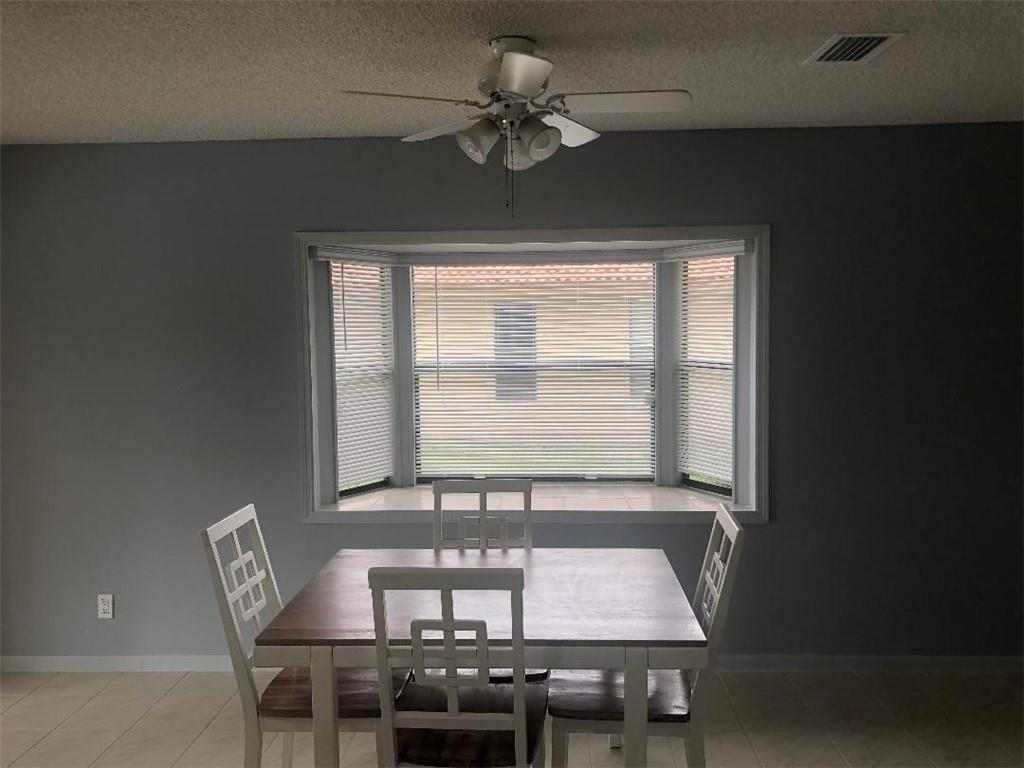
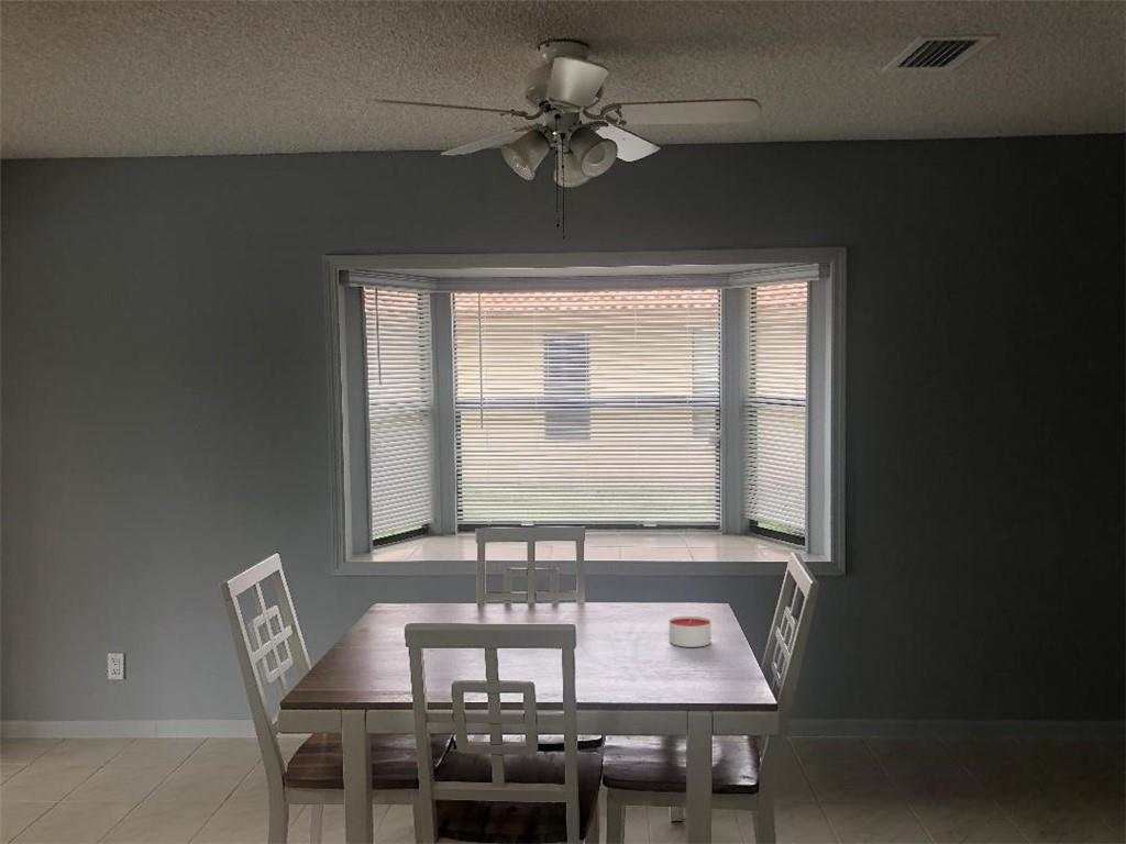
+ candle [669,615,711,648]
